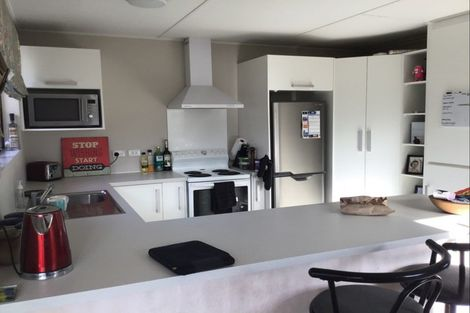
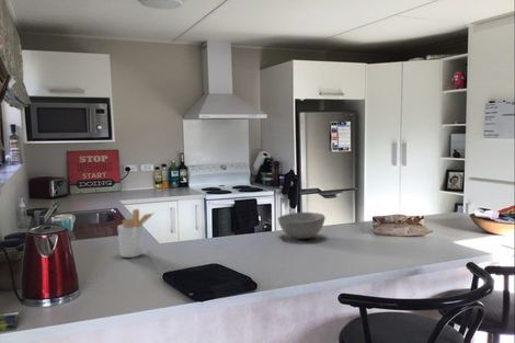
+ bowl [277,211,327,240]
+ utensil holder [116,208,156,259]
